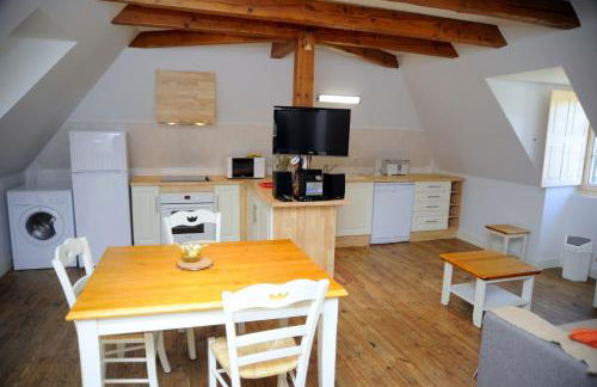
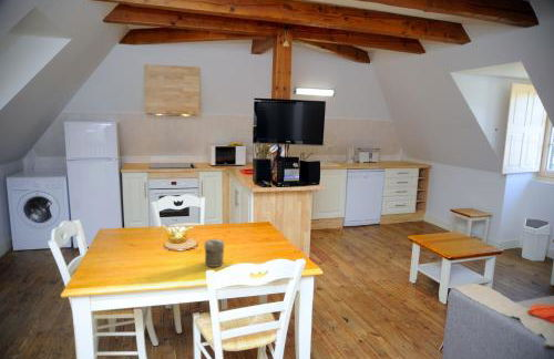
+ jar [203,238,225,268]
